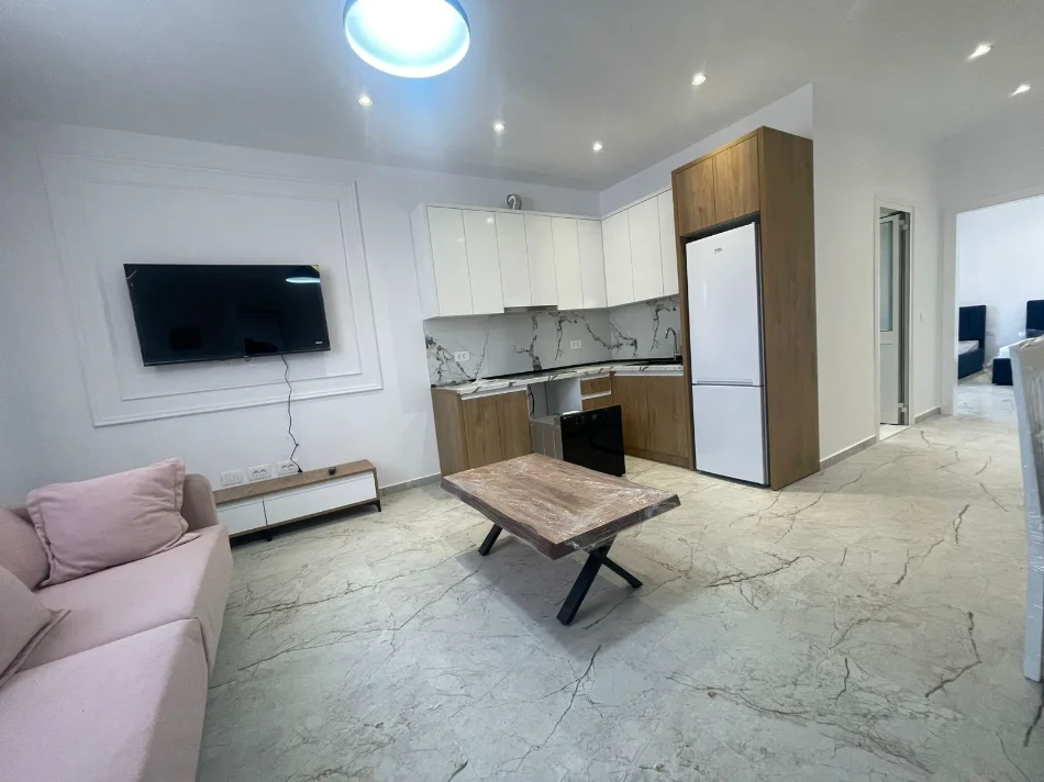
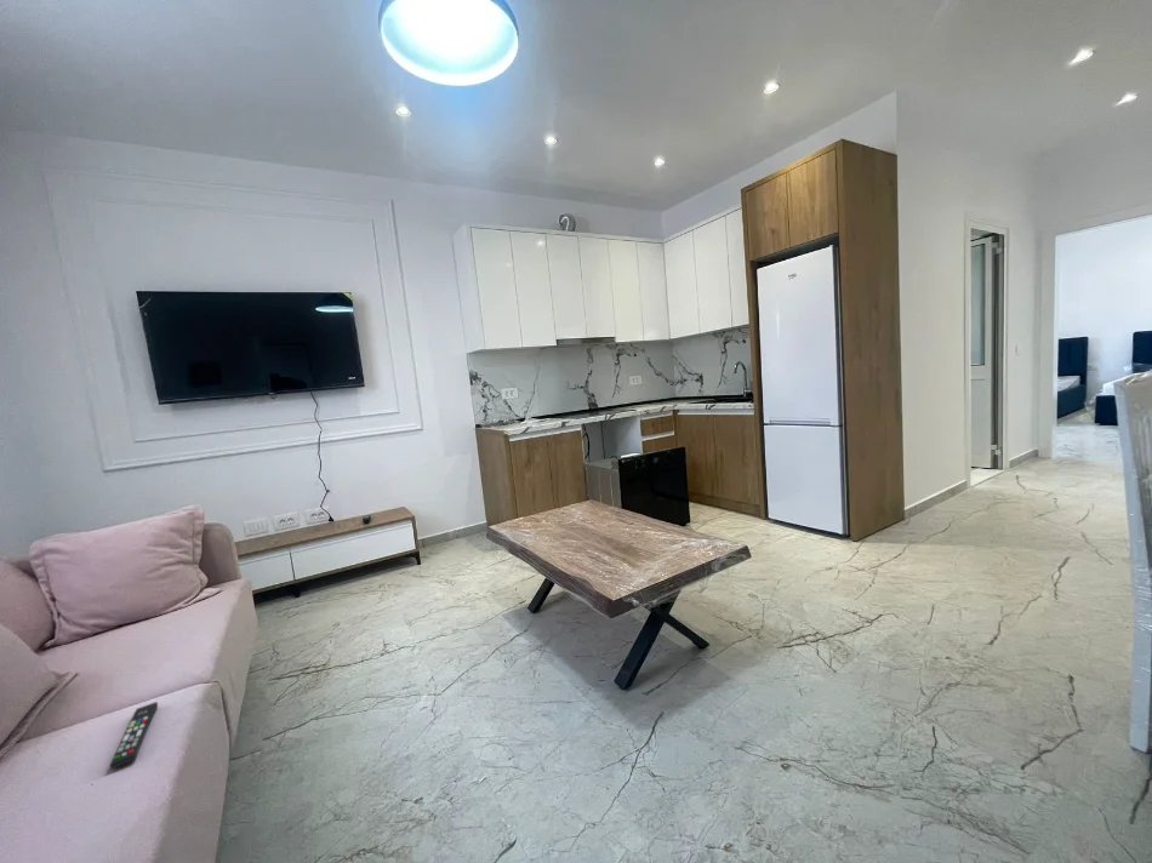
+ remote control [109,701,159,771]
